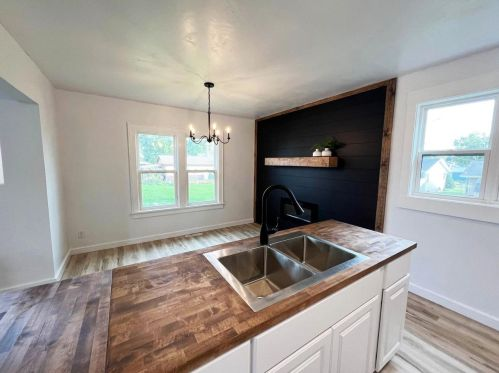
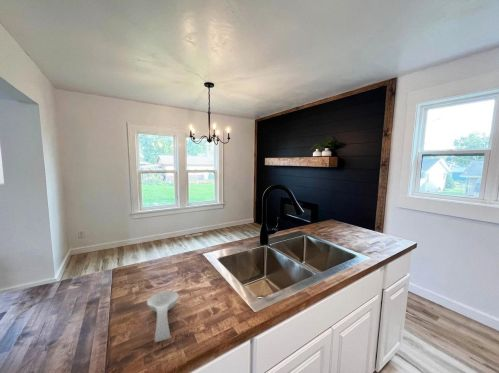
+ spoon rest [146,290,179,343]
